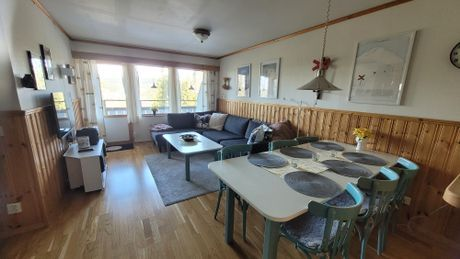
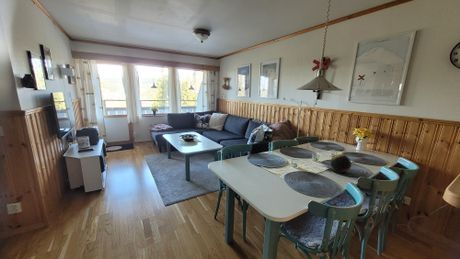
+ decorative orb [330,153,352,173]
